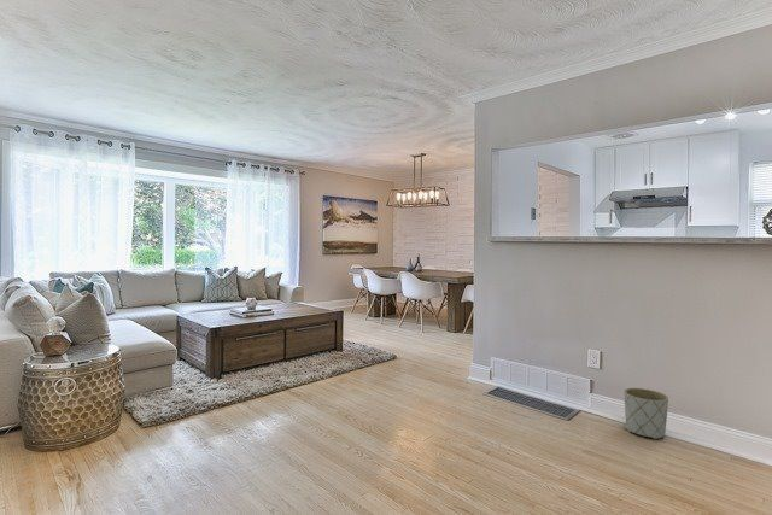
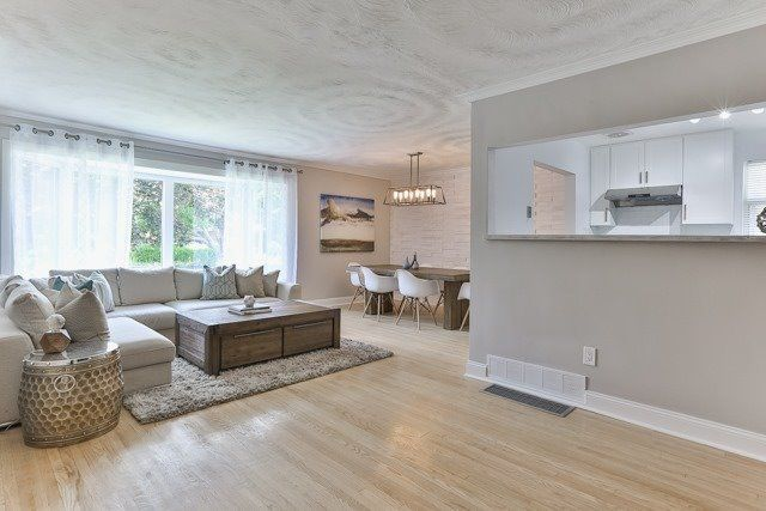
- planter [624,387,669,440]
